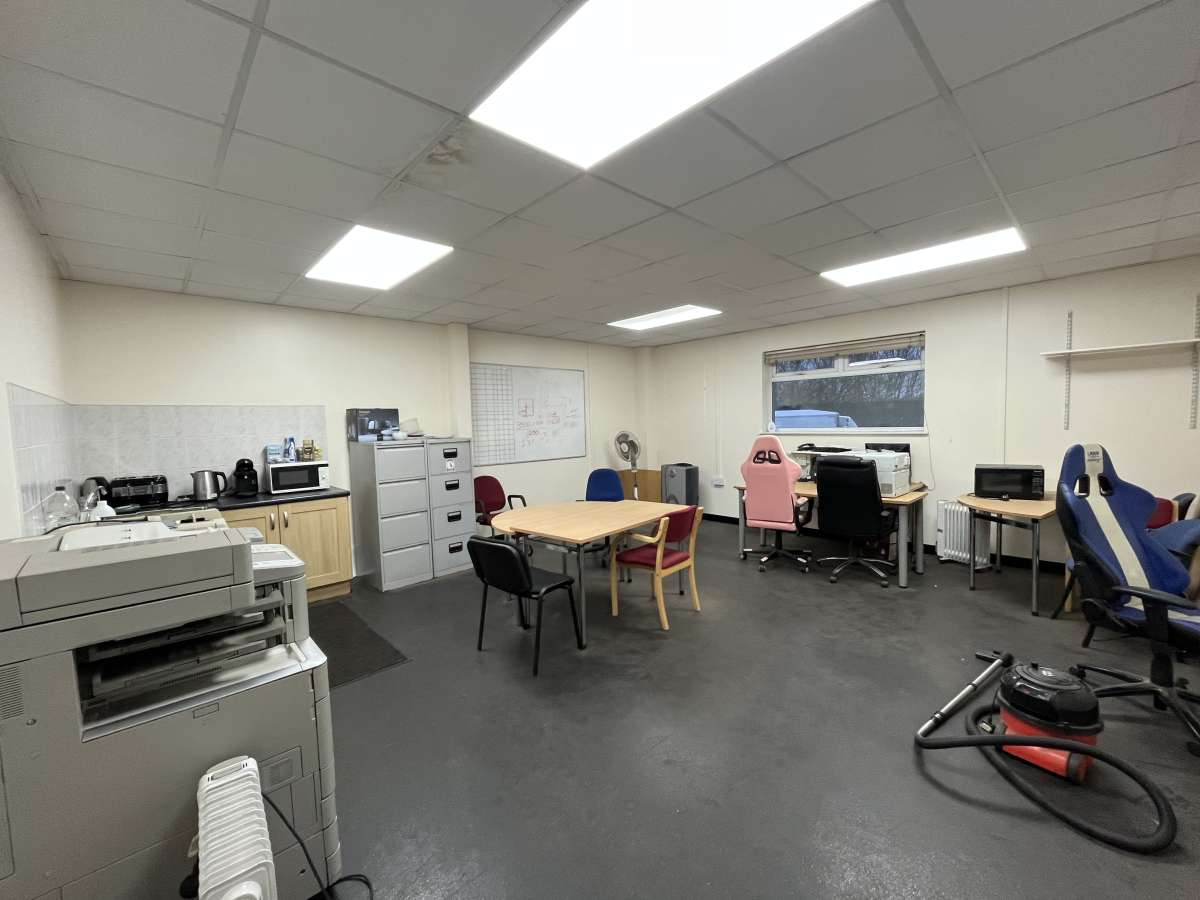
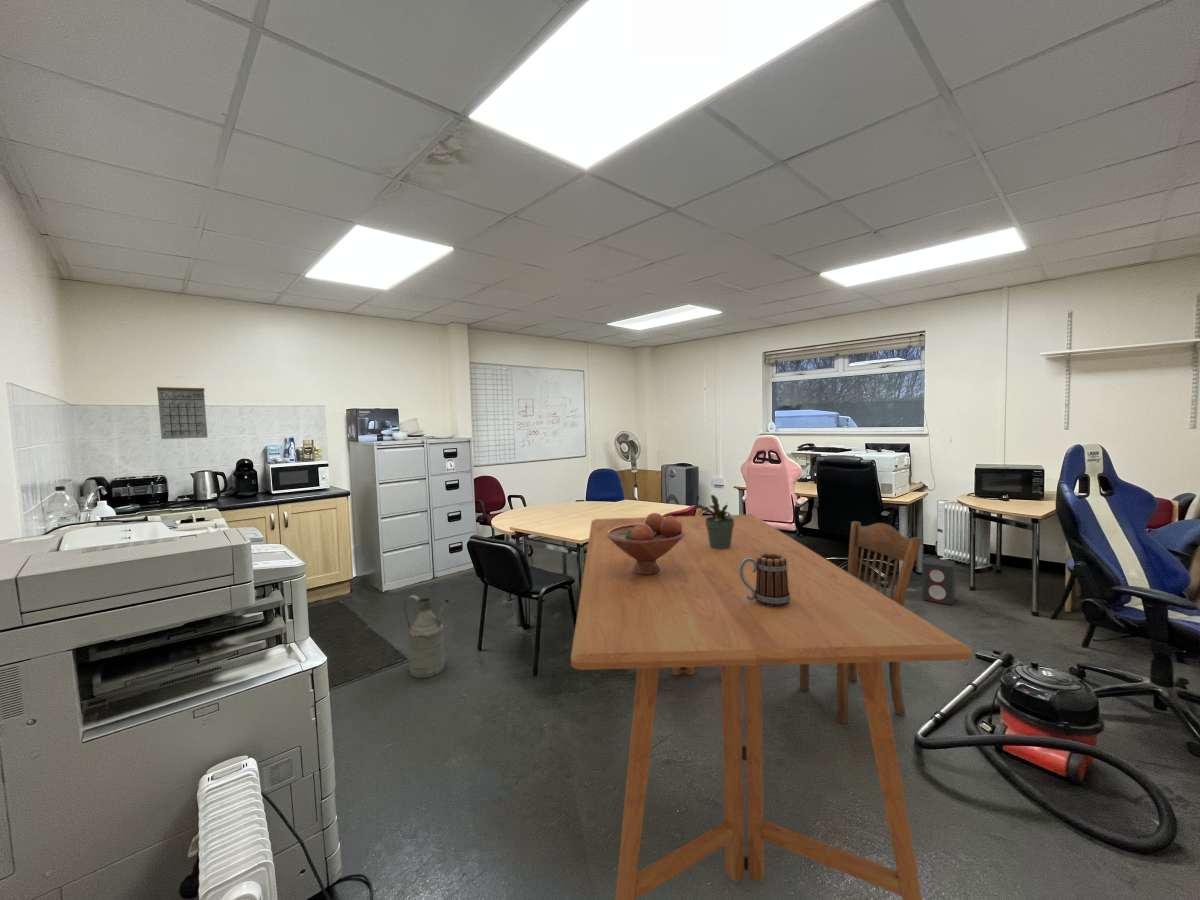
+ mug [739,553,791,607]
+ calendar [156,375,209,440]
+ fruit bowl [608,512,684,576]
+ watering can [402,594,450,679]
+ dining table [570,513,973,900]
+ potted plant [693,494,734,549]
+ dining chair [799,520,923,725]
+ speaker [921,557,956,605]
